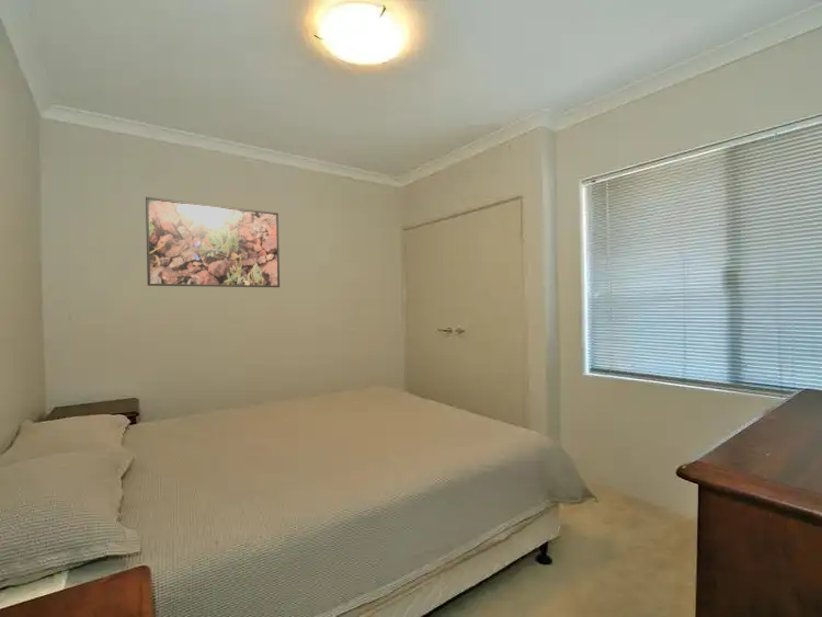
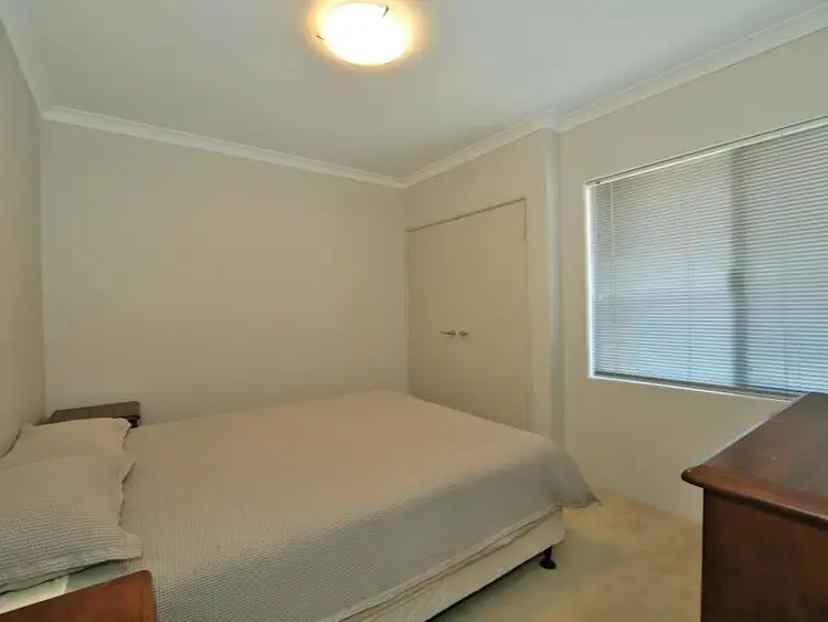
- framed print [145,196,281,288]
